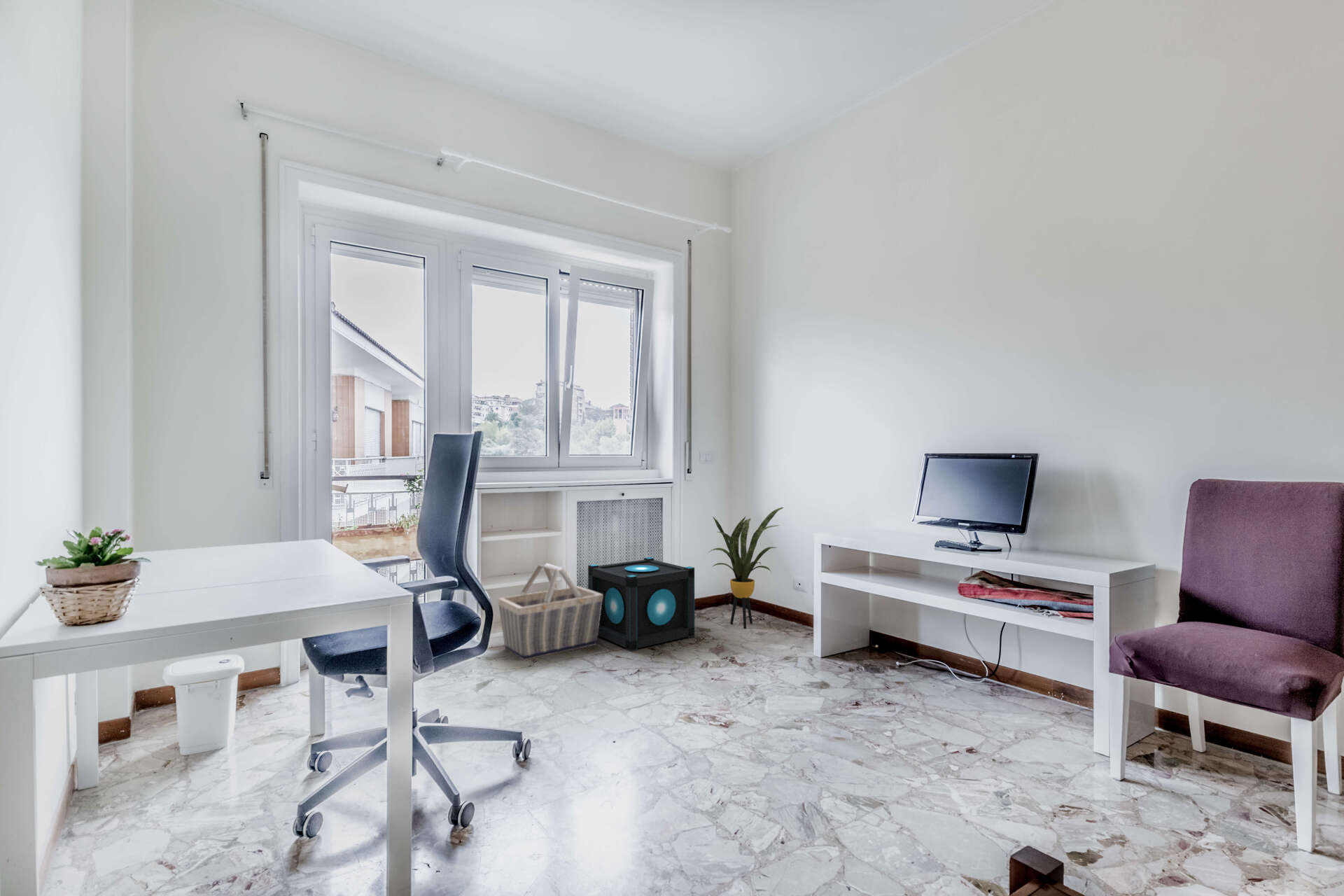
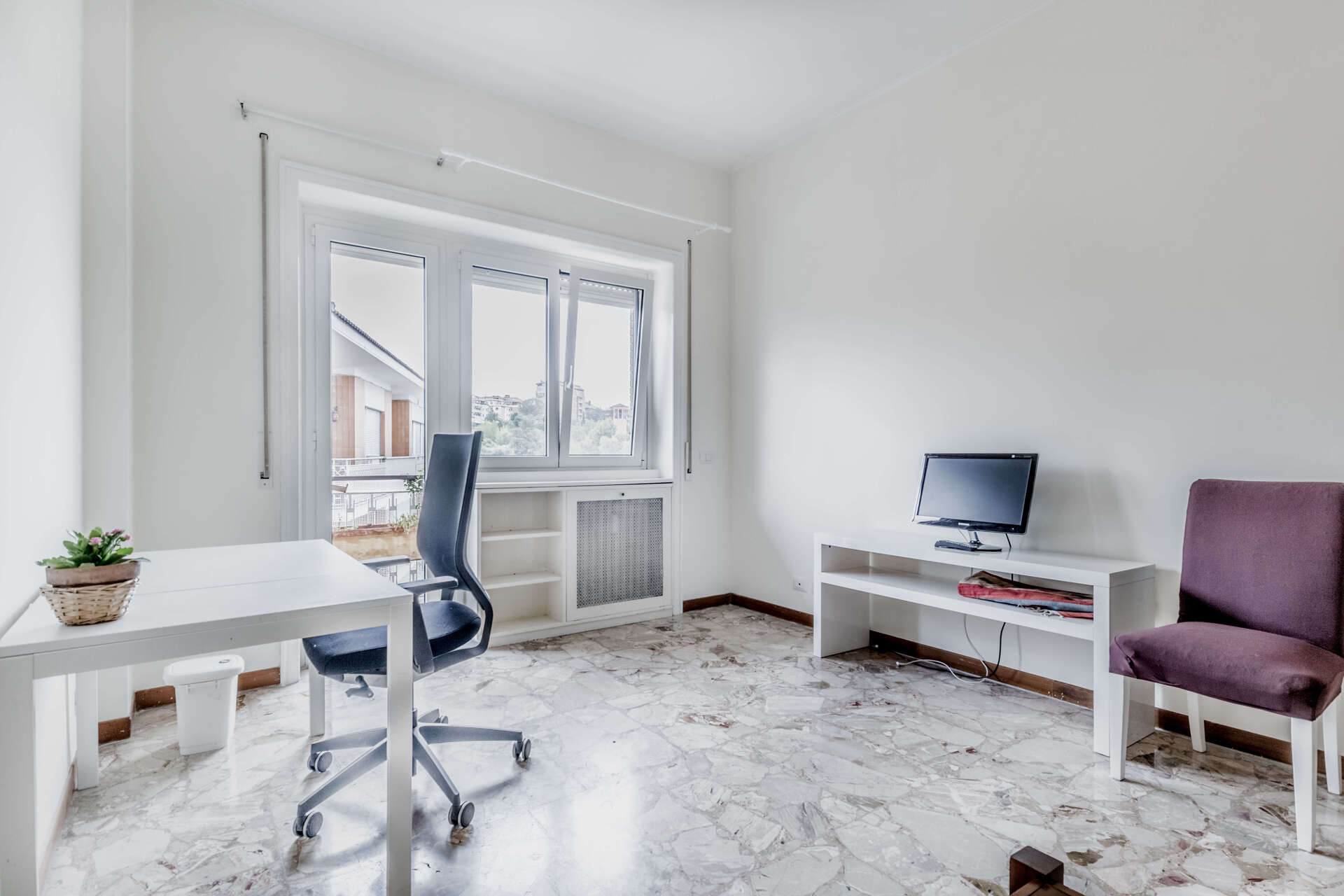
- speaker [587,556,695,652]
- house plant [708,507,784,629]
- basket [497,563,603,661]
